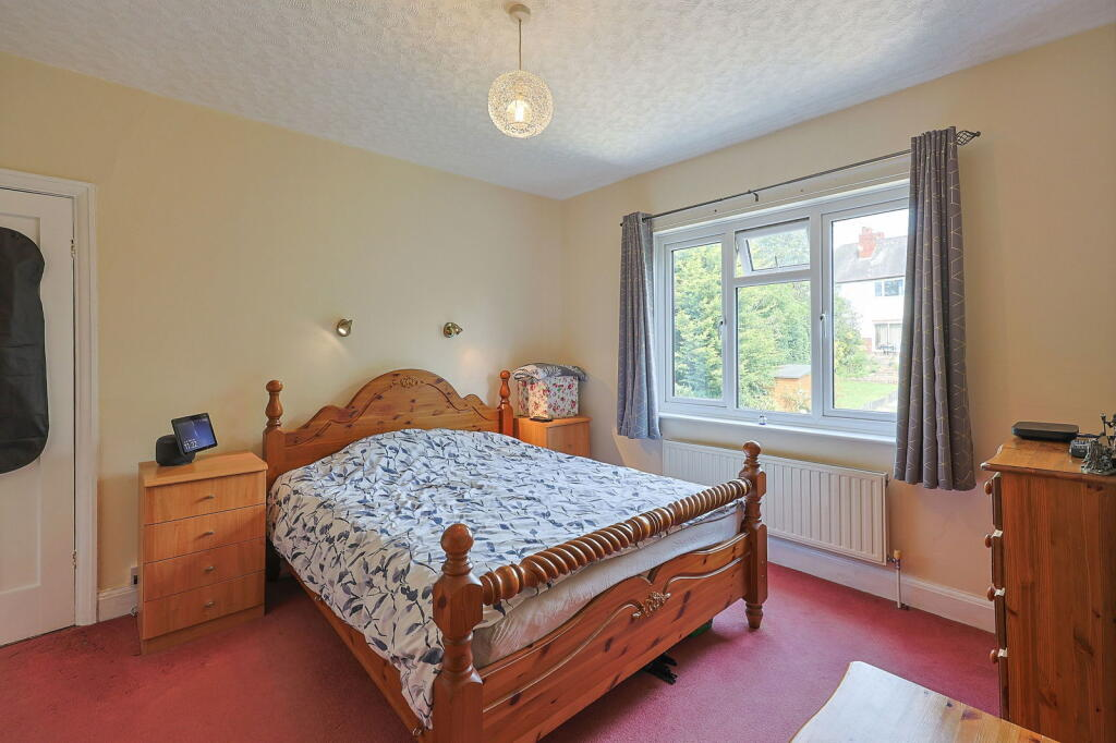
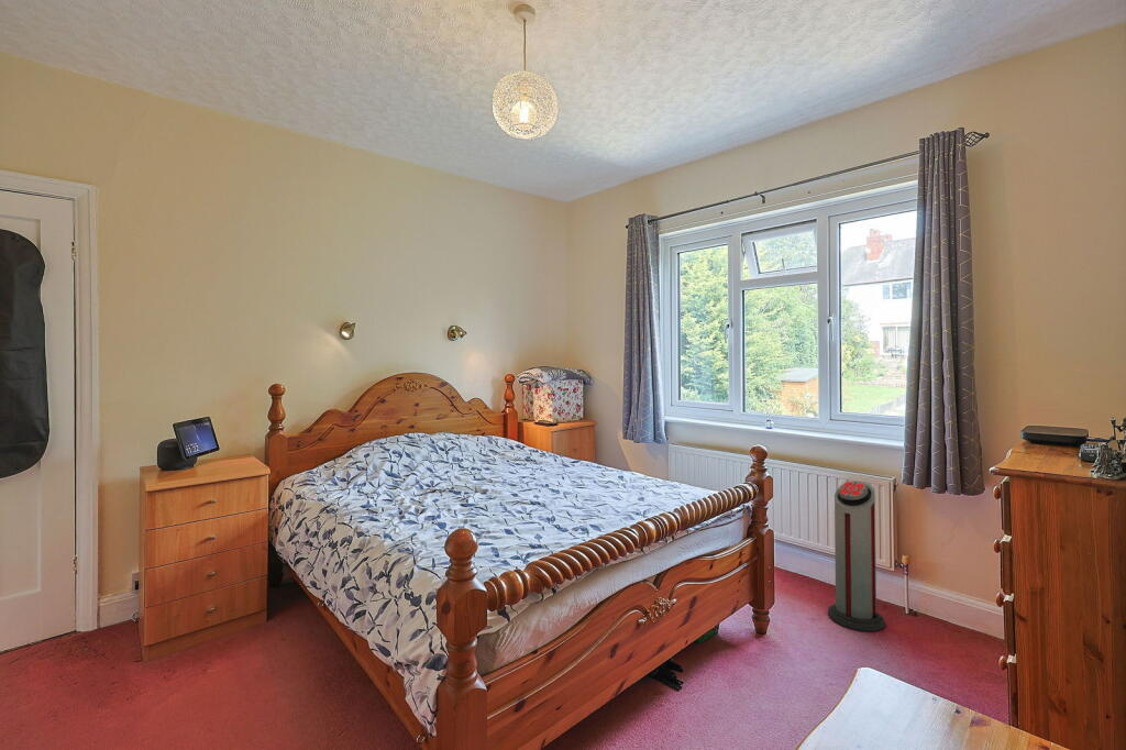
+ air purifier [827,481,886,632]
